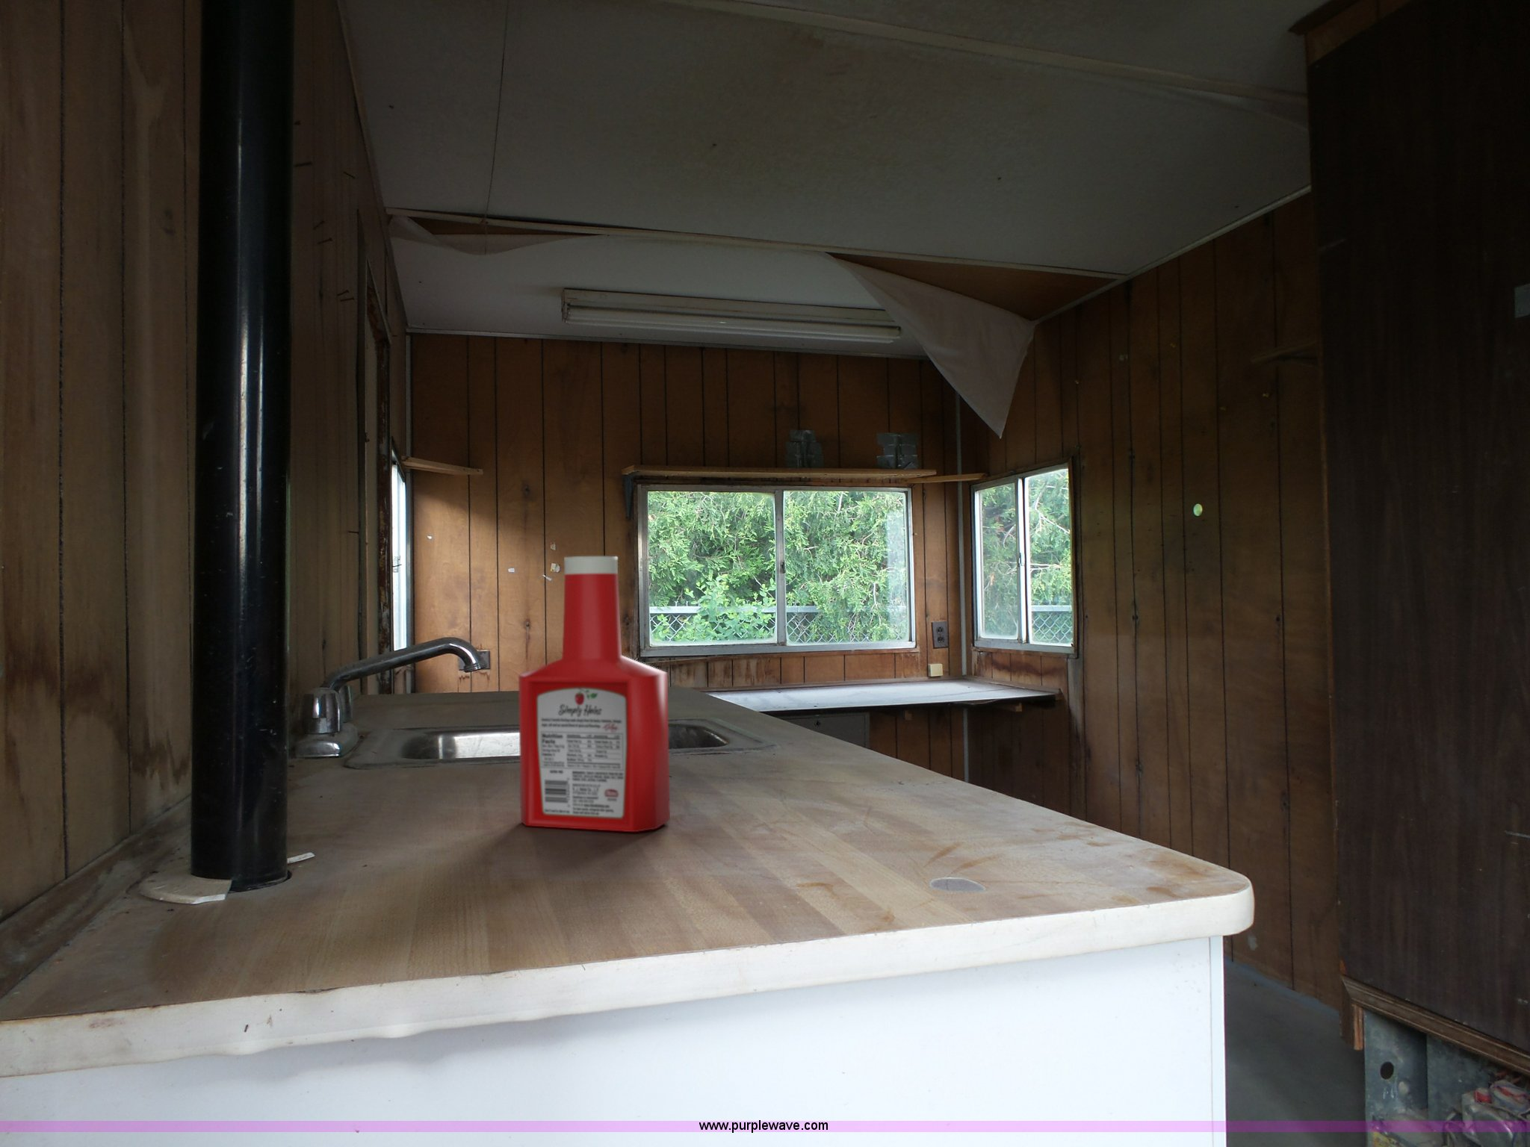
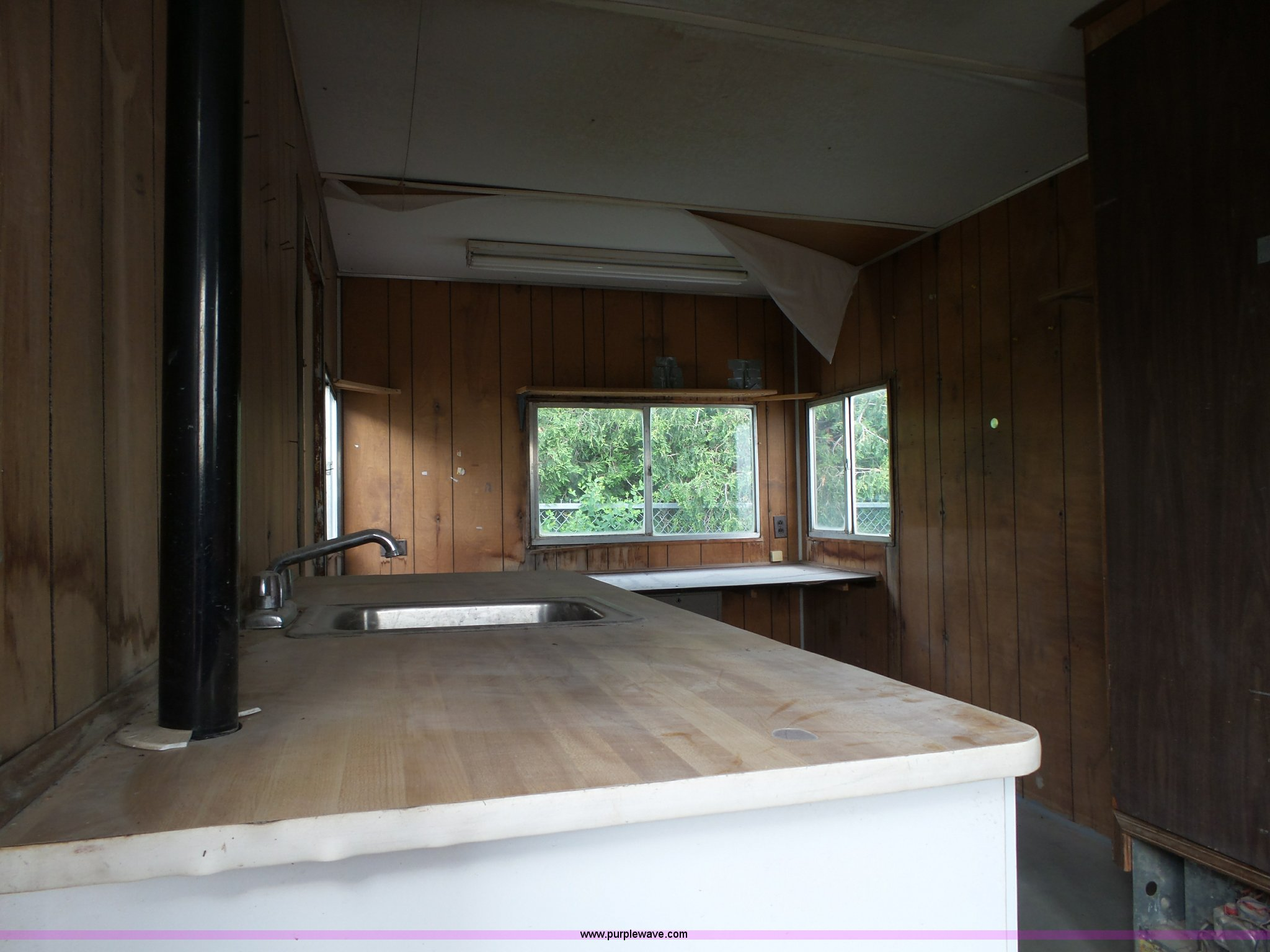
- soap bottle [518,555,671,833]
